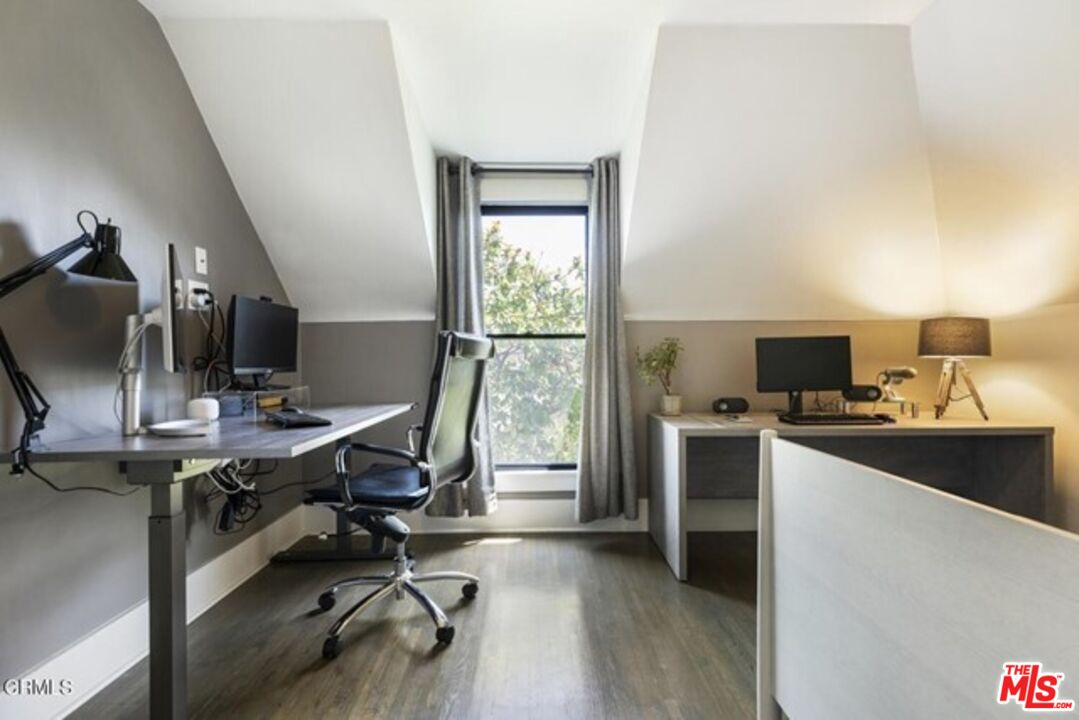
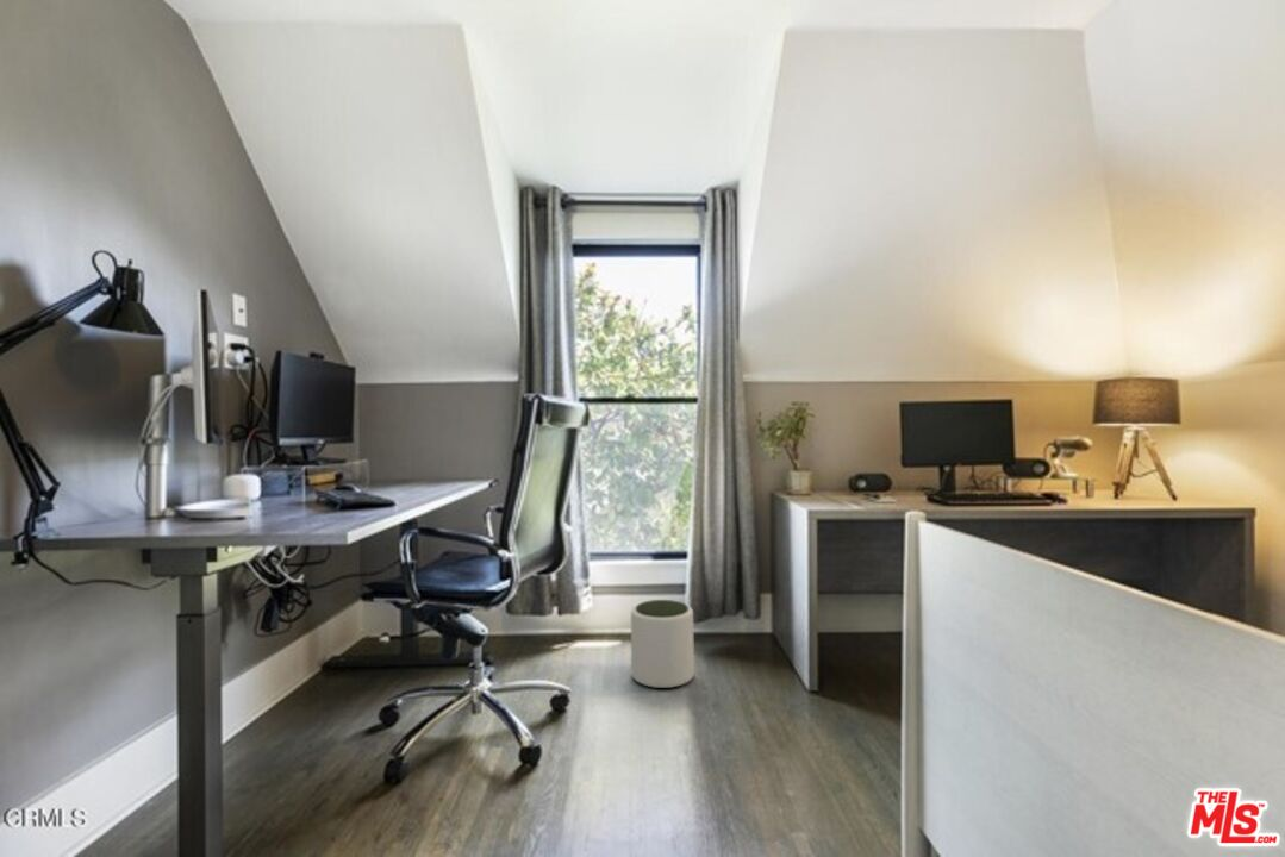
+ plant pot [630,599,695,689]
